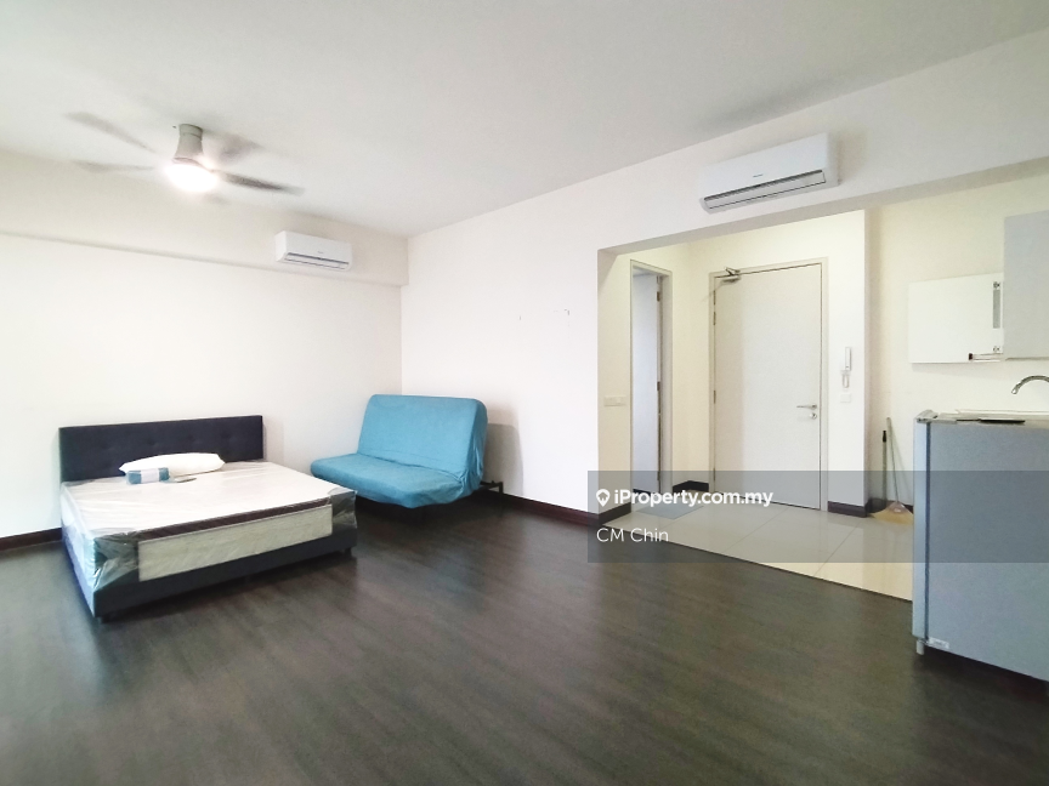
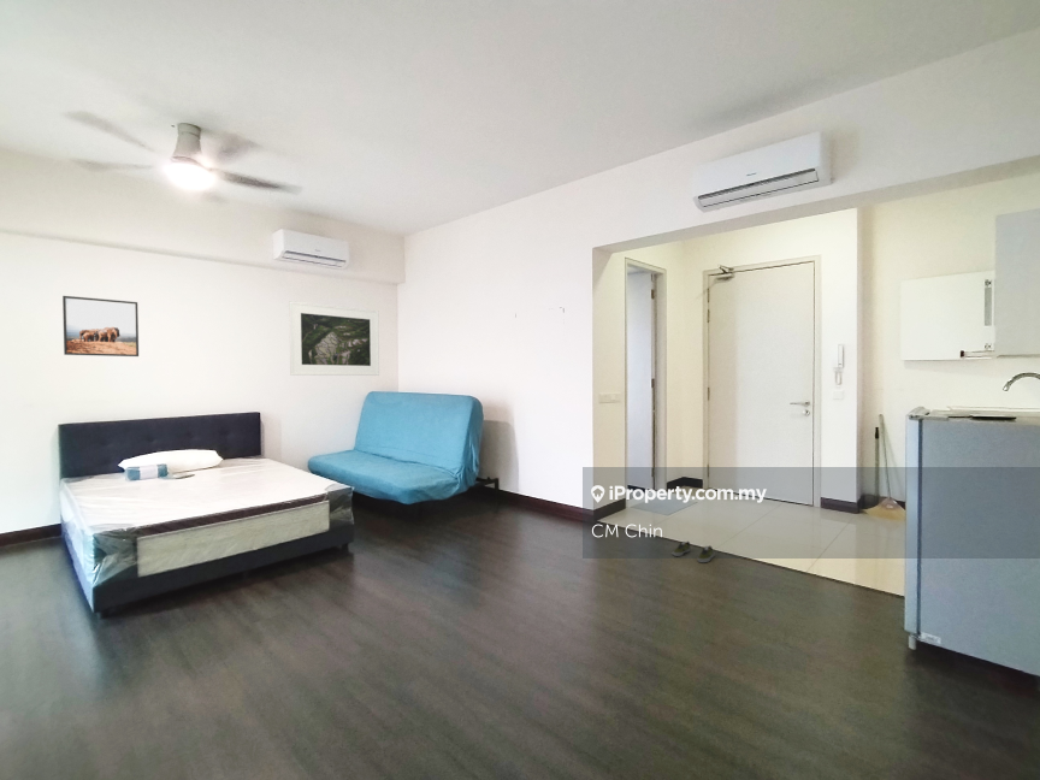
+ shoe [672,540,715,563]
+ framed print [288,300,380,377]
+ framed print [61,295,140,358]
